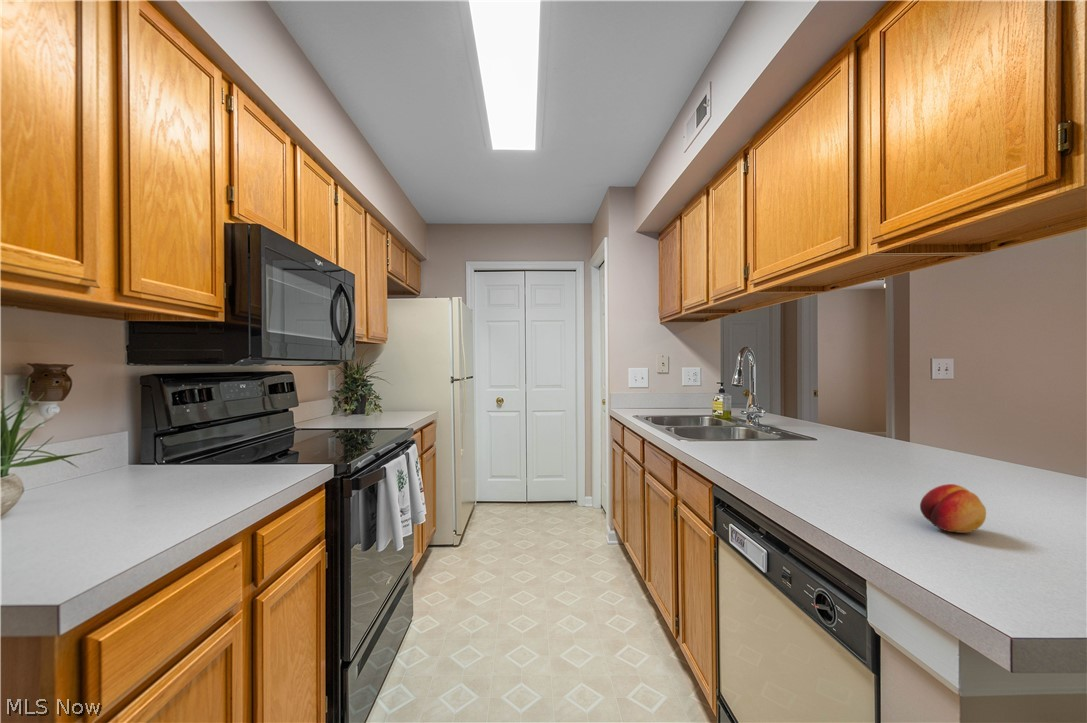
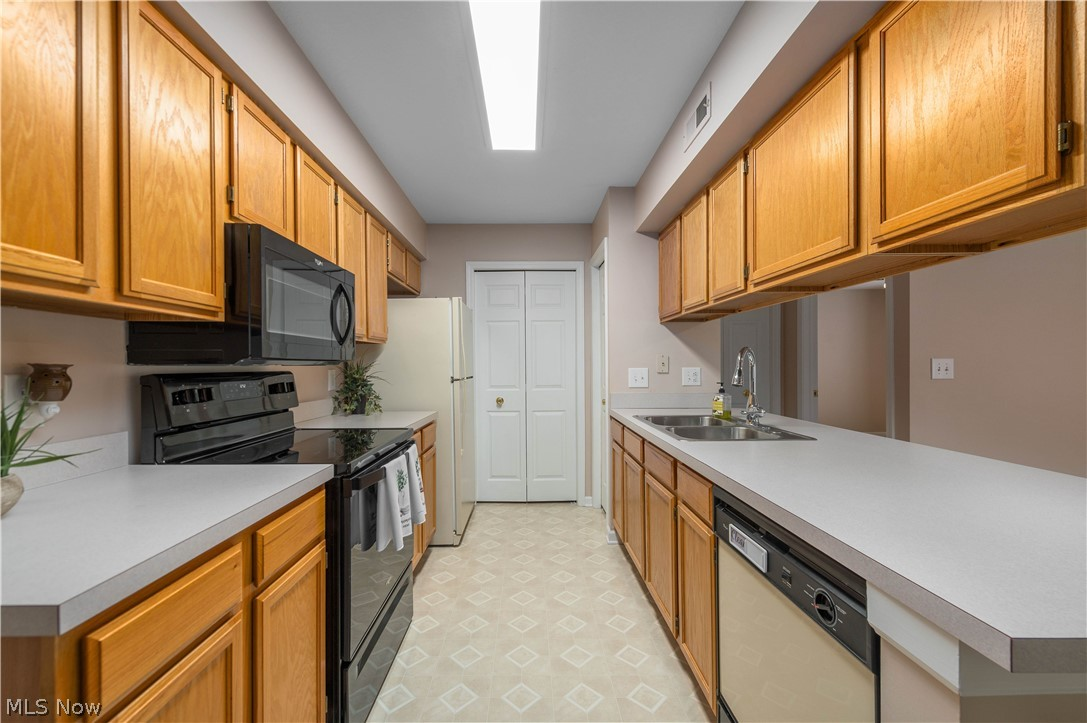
- fruit [919,483,987,534]
